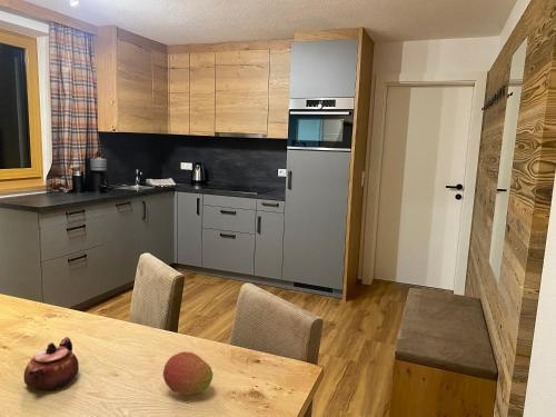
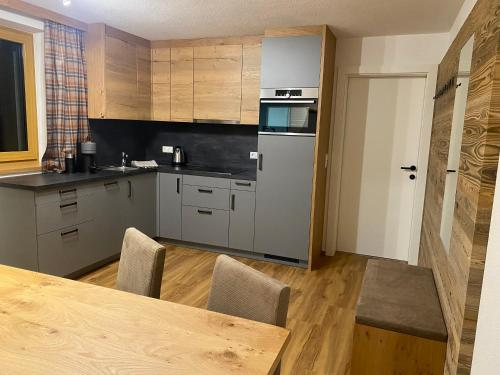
- fruit [162,350,215,396]
- teapot [23,336,80,391]
